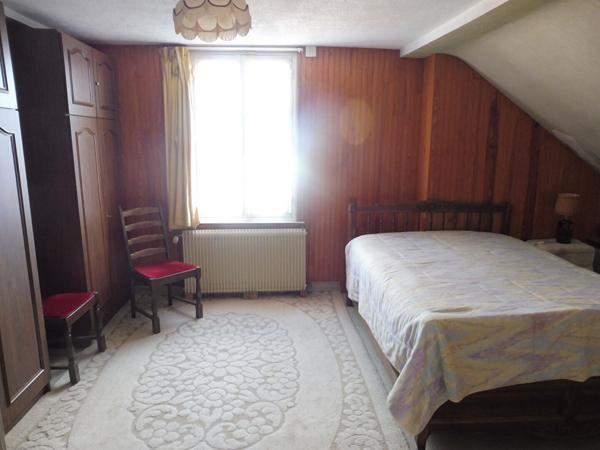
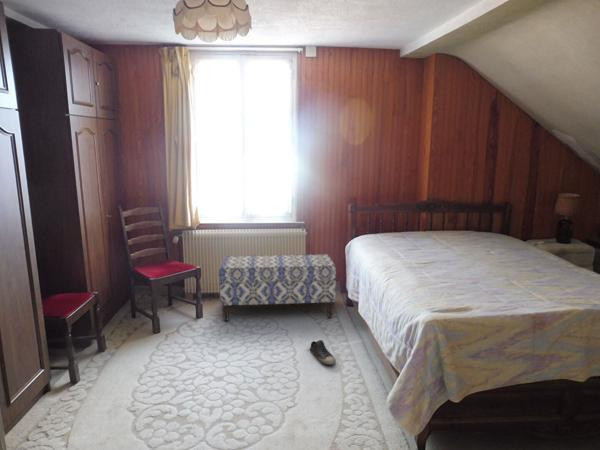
+ bench [218,253,337,322]
+ shoe [309,339,337,366]
